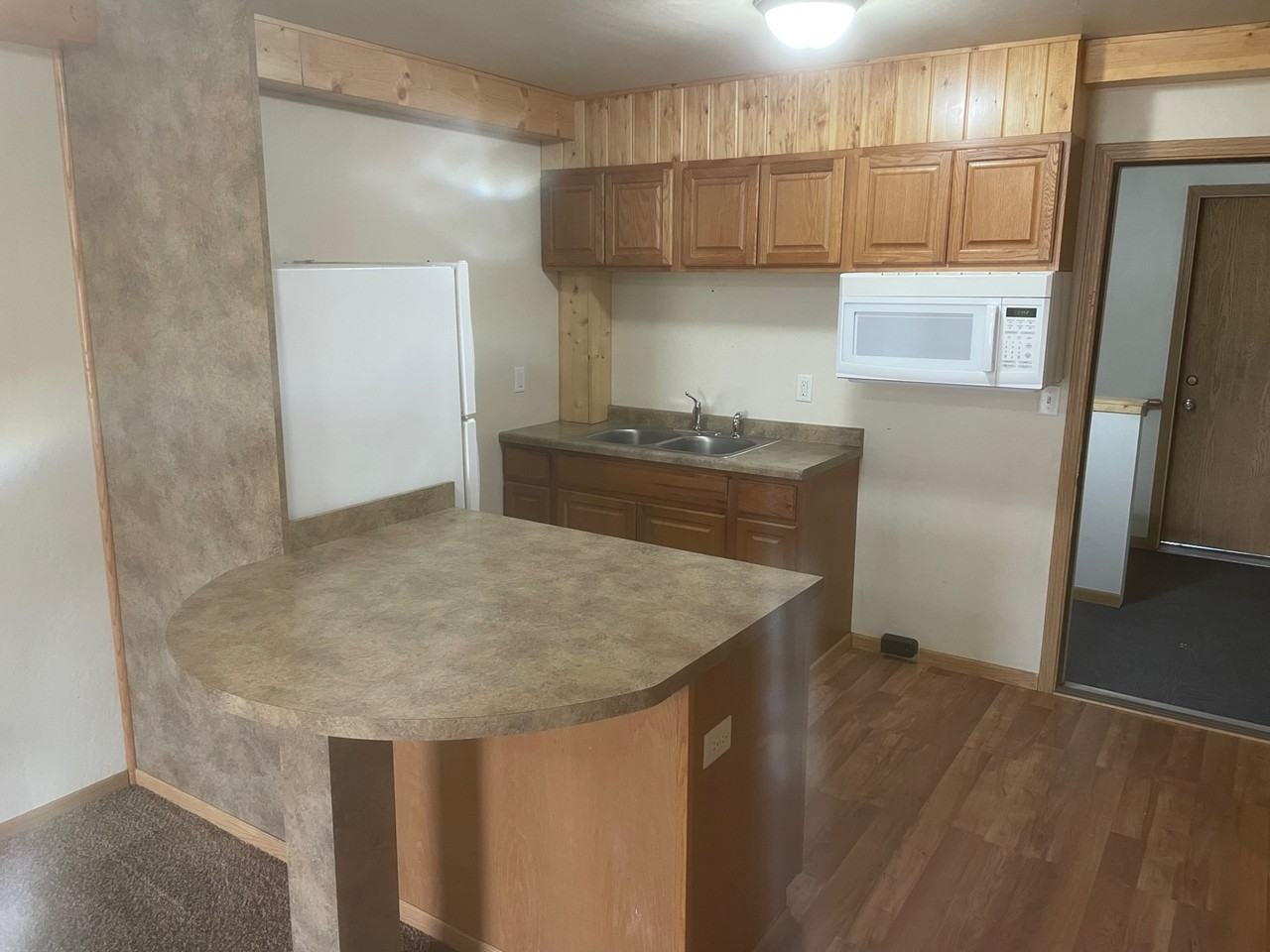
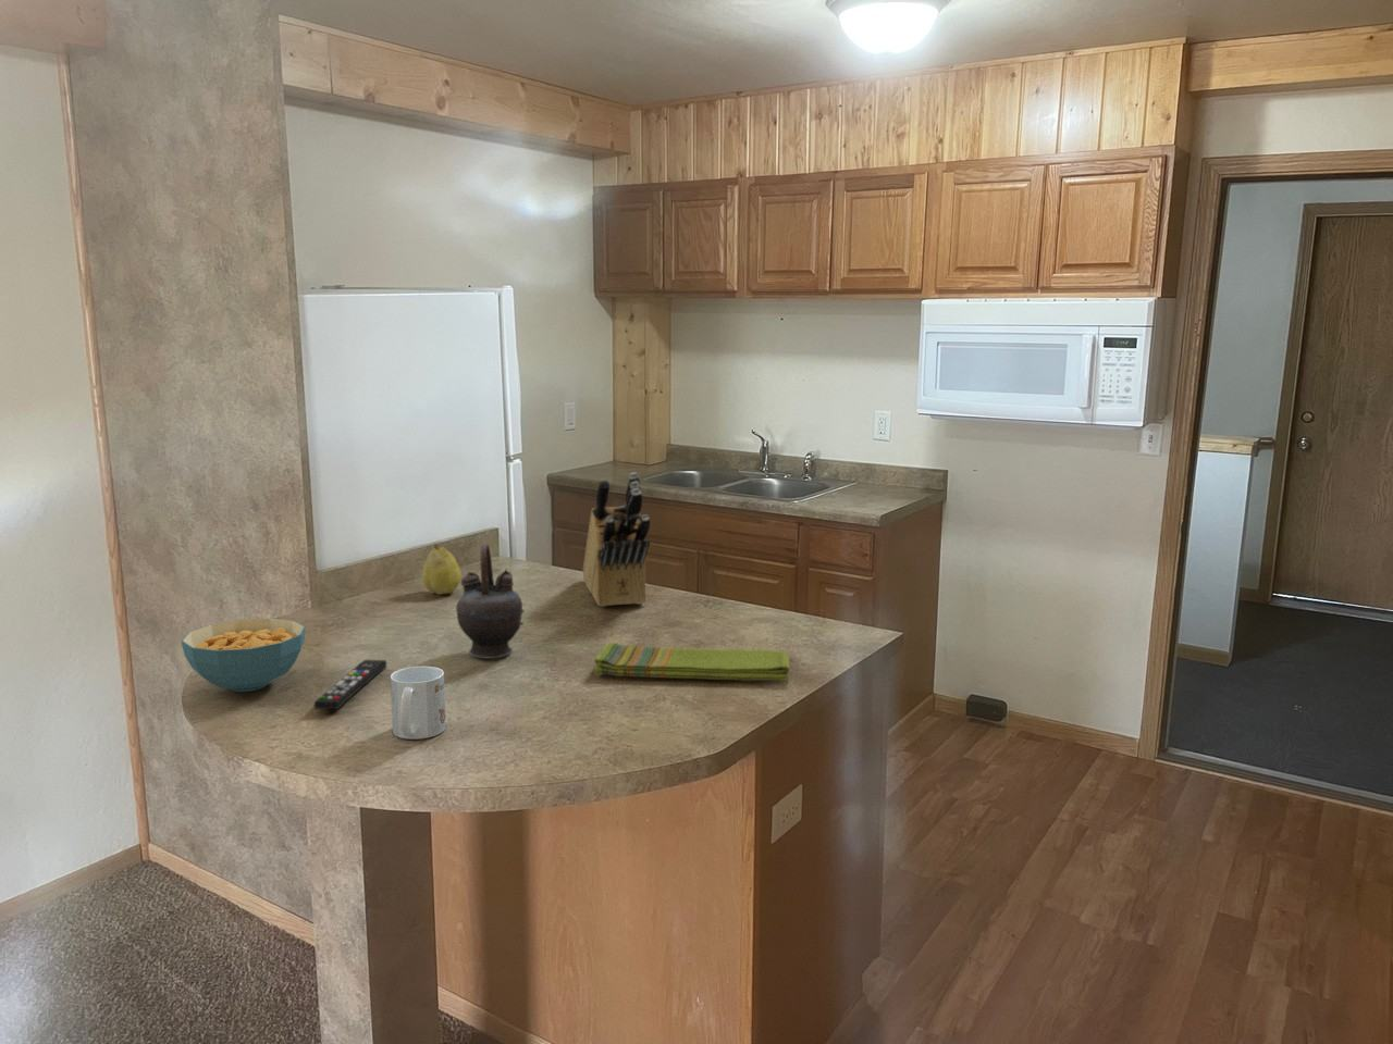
+ fruit [420,543,463,595]
+ mug [389,666,446,740]
+ cereal bowl [181,616,307,693]
+ remote control [314,659,387,711]
+ teapot [455,542,524,659]
+ knife block [581,470,650,608]
+ dish towel [593,640,790,682]
